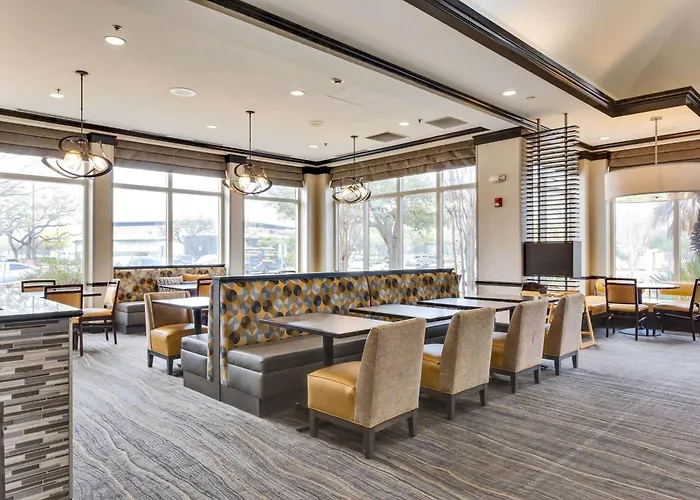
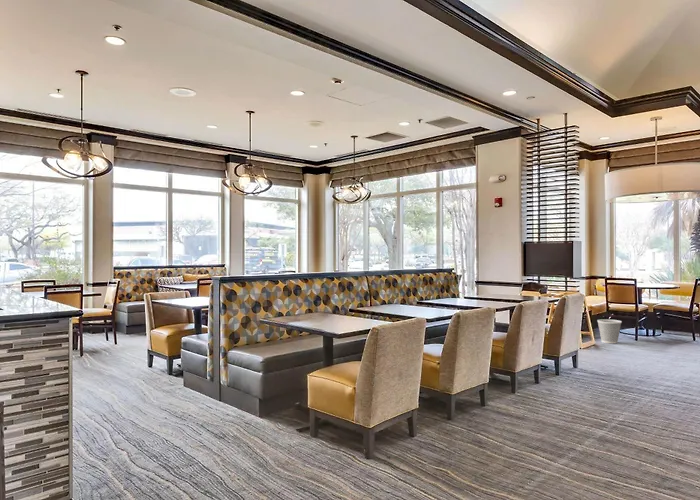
+ wastebasket [596,318,623,344]
